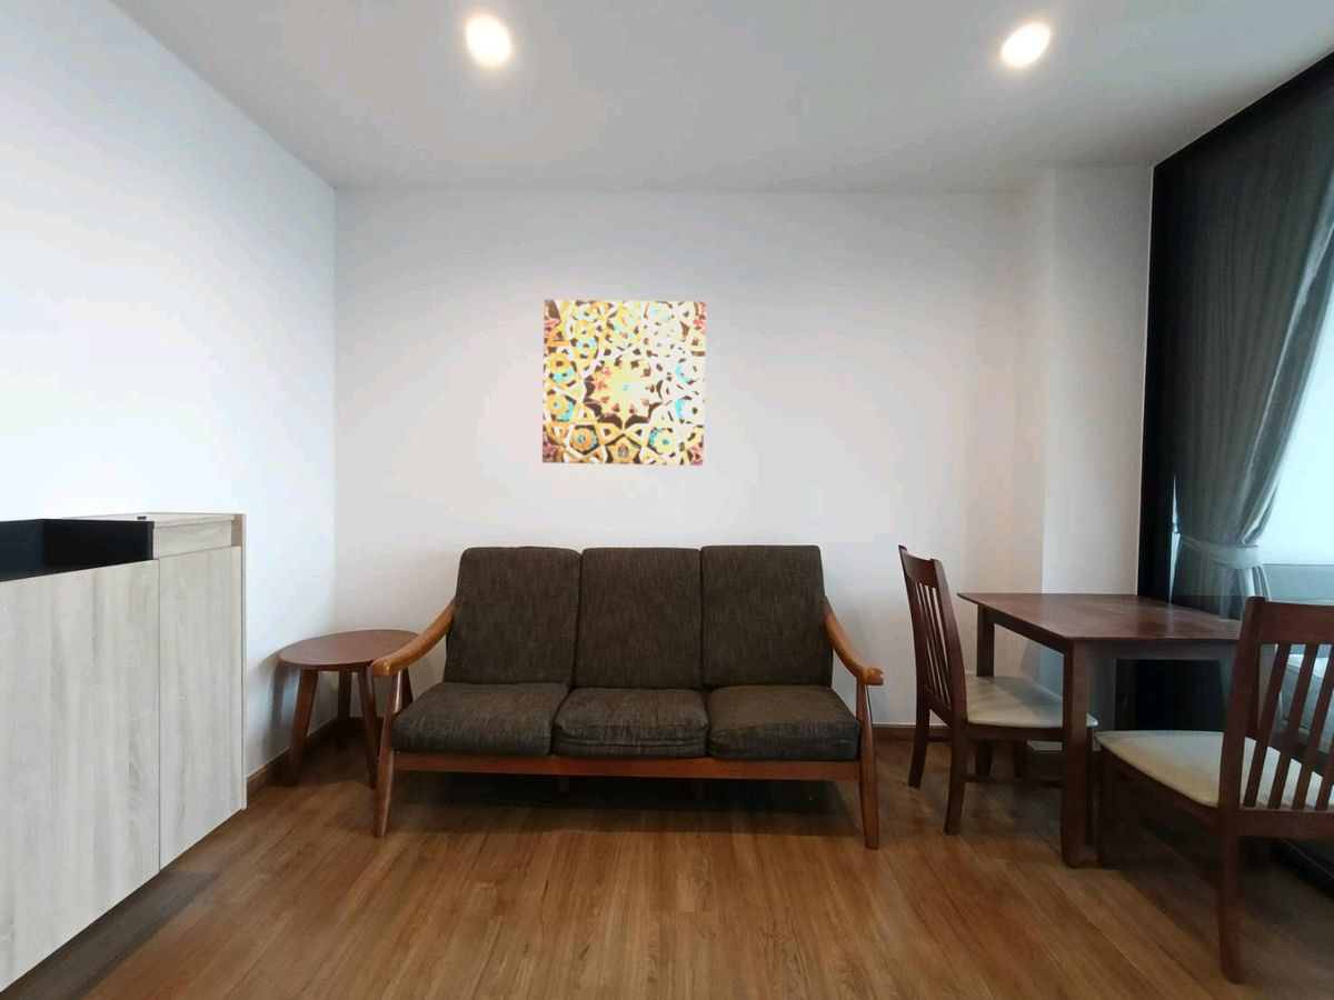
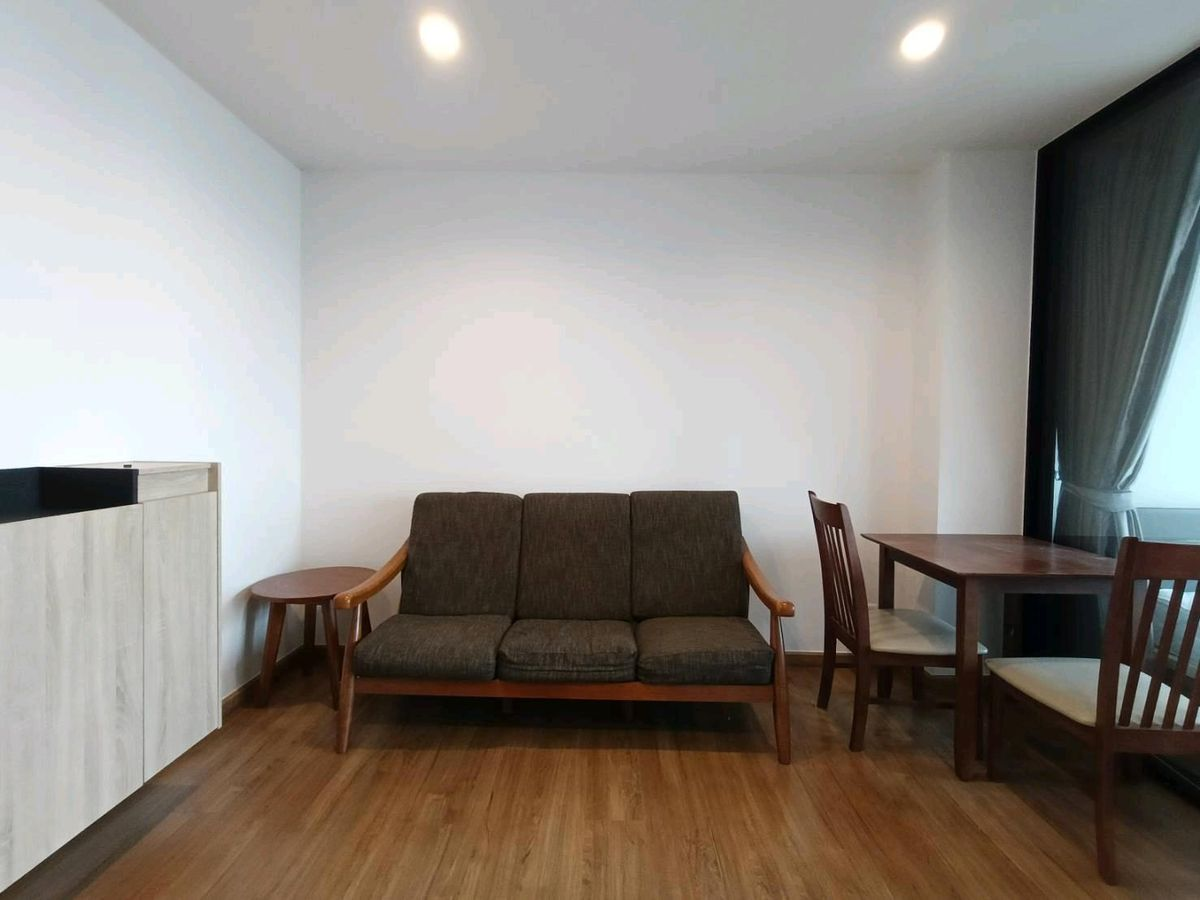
- wall art [541,299,707,467]
